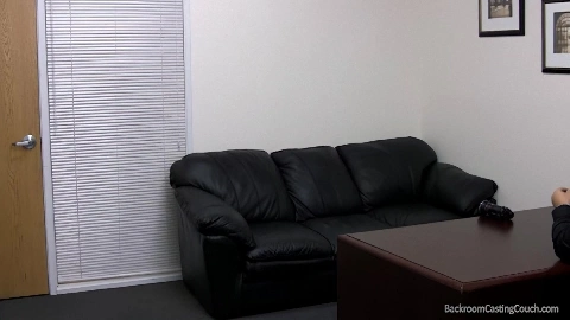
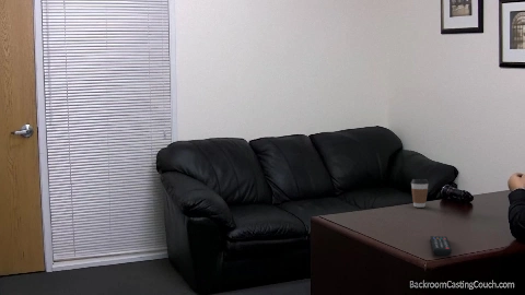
+ coffee cup [410,178,429,209]
+ remote control [429,235,453,257]
